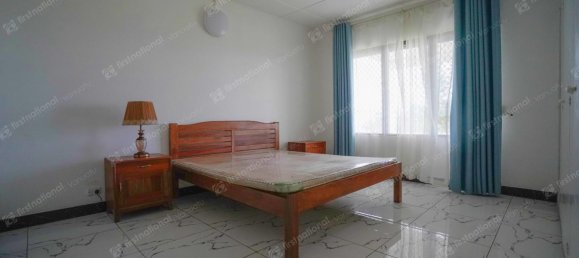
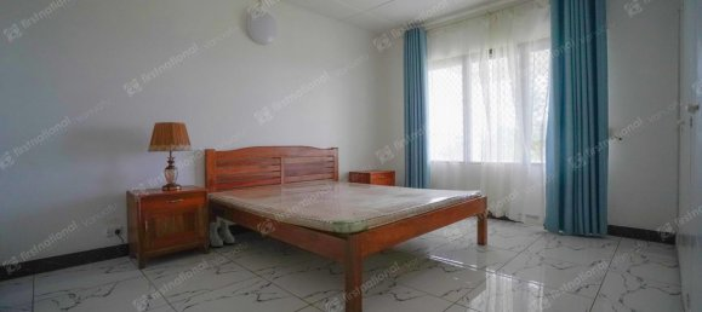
+ boots [209,219,235,248]
